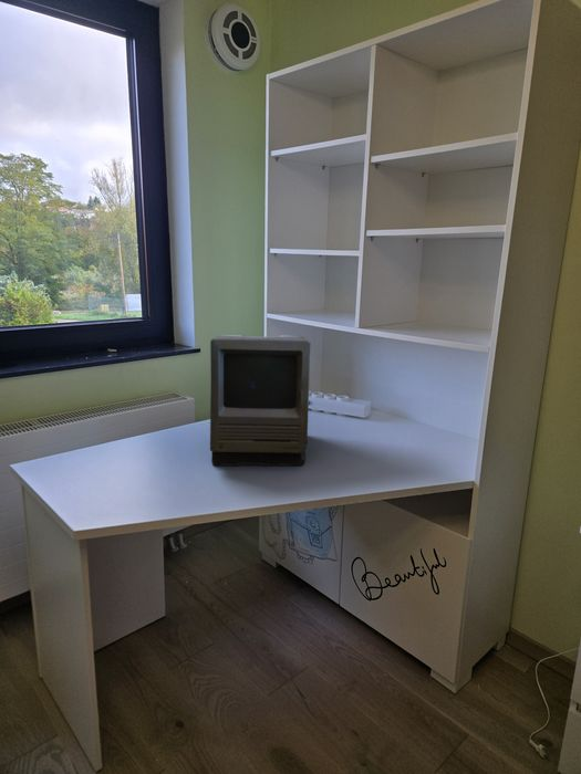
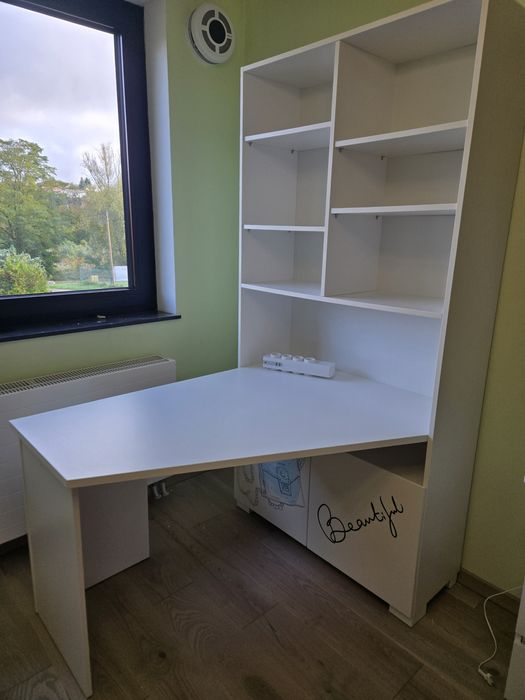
- monitor [209,334,311,467]
